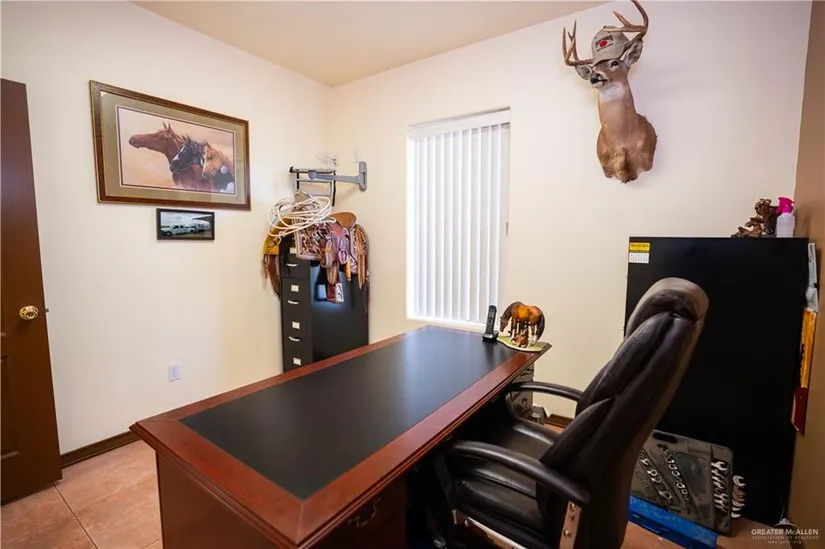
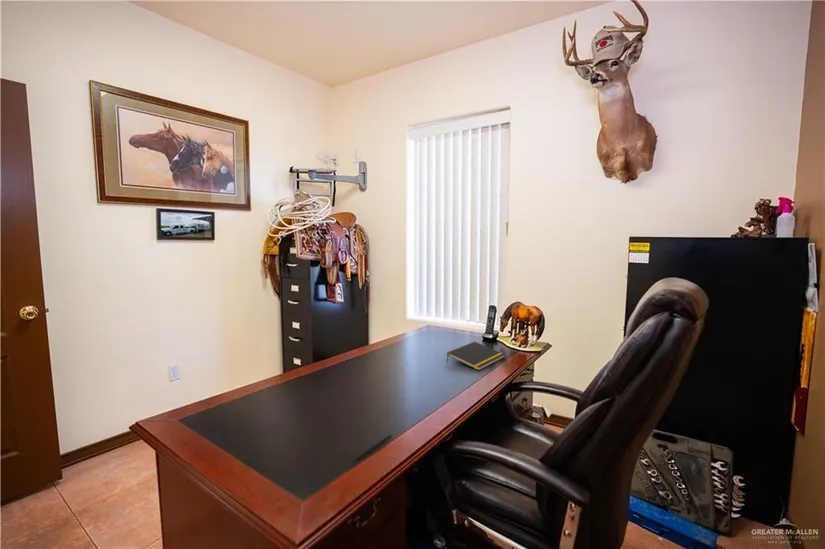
+ pen [352,434,393,463]
+ notepad [445,341,506,371]
